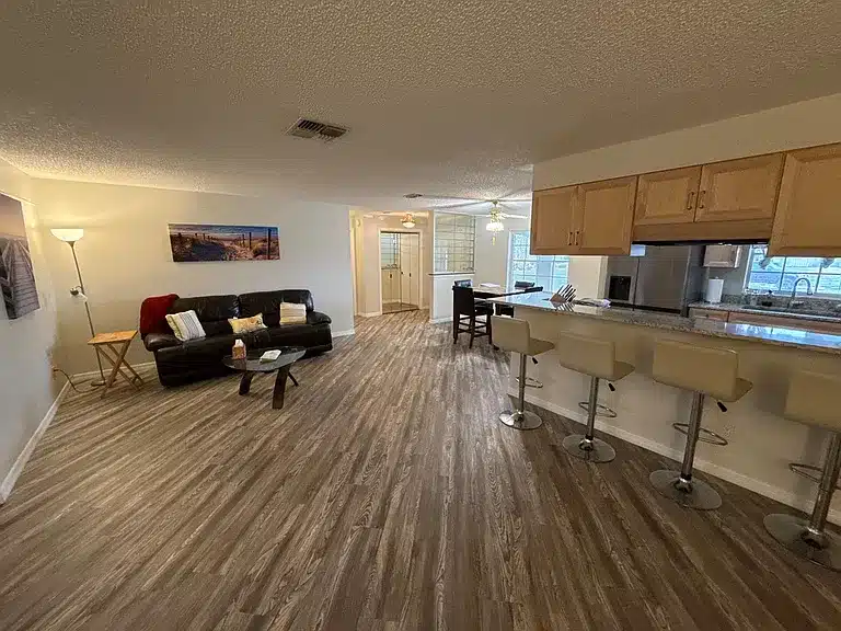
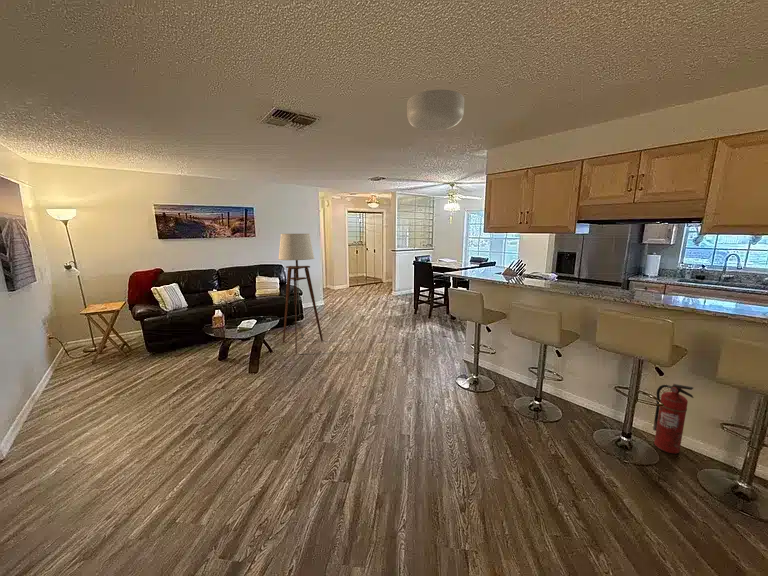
+ fire extinguisher [652,383,695,455]
+ ceiling light [406,89,465,132]
+ floor lamp [278,233,324,355]
